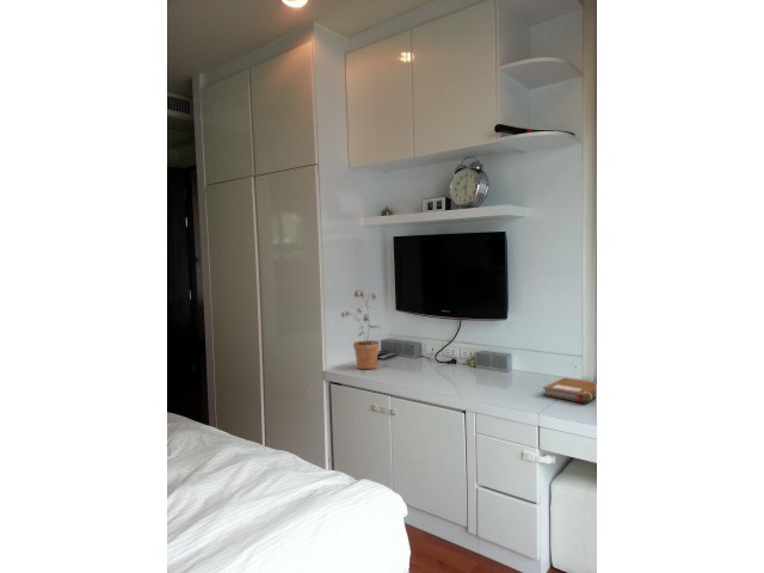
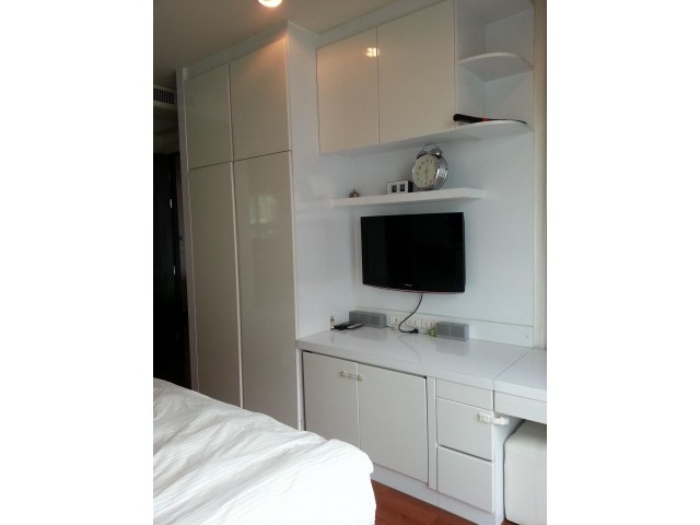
- notebook [542,376,597,403]
- potted plant [340,289,382,370]
